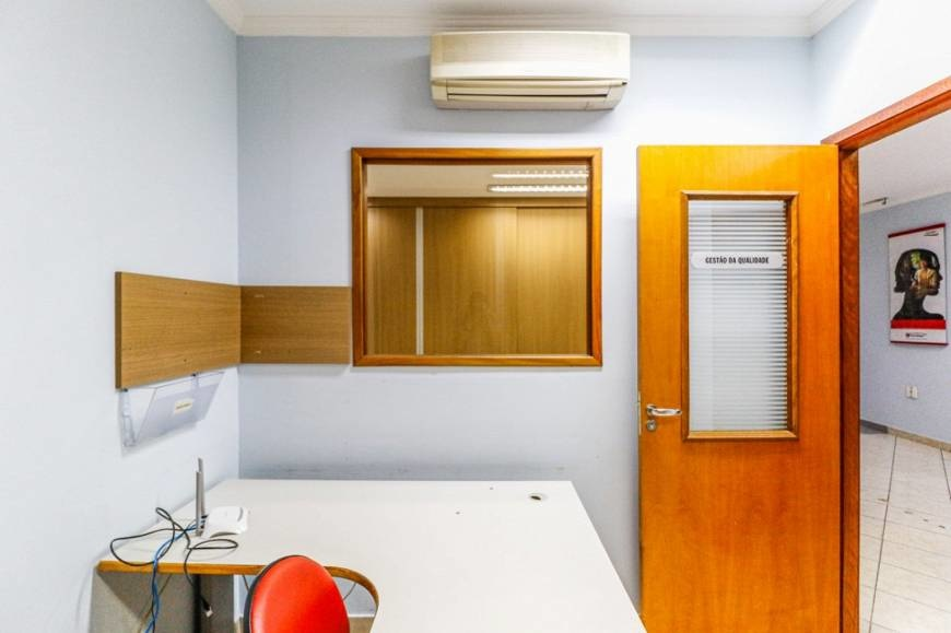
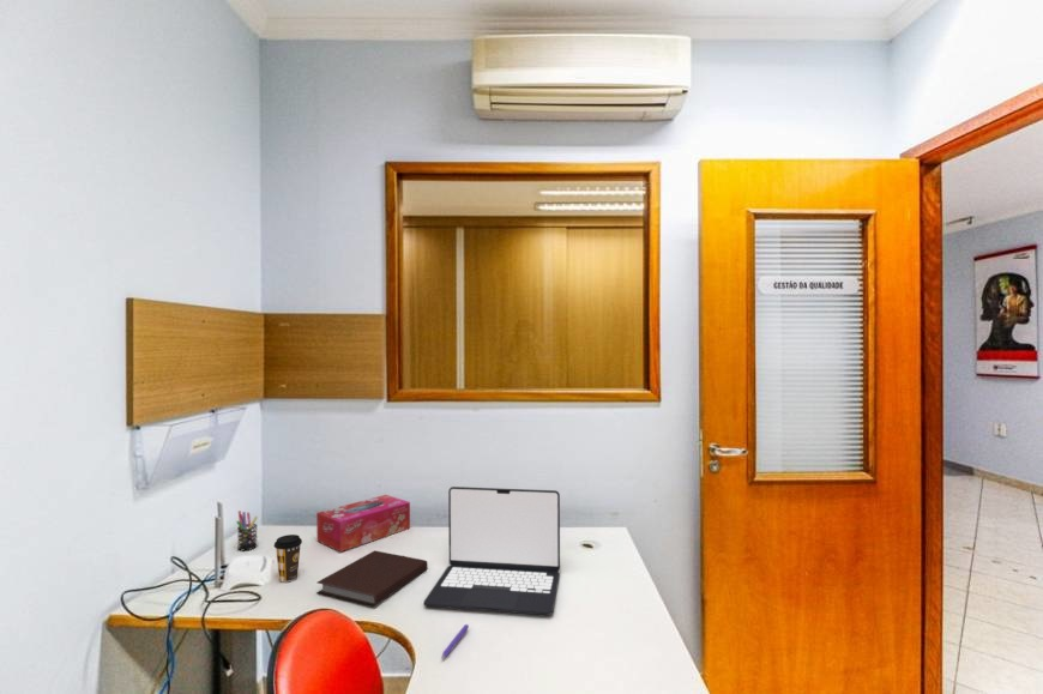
+ notebook [315,549,429,608]
+ tissue box [315,494,411,553]
+ laptop [422,485,561,616]
+ coffee cup [273,533,303,584]
+ pen [440,623,470,660]
+ pen holder [235,509,259,551]
